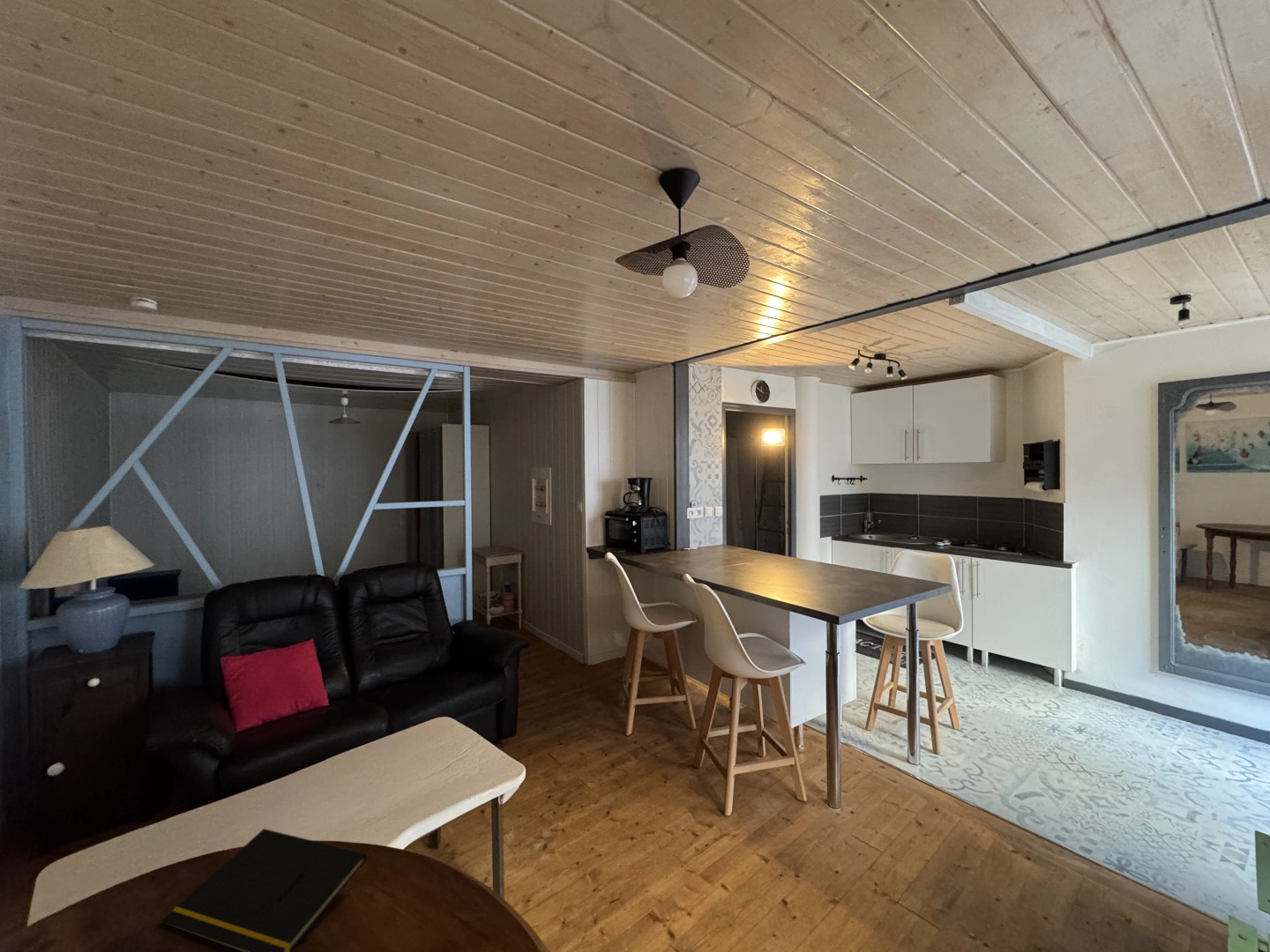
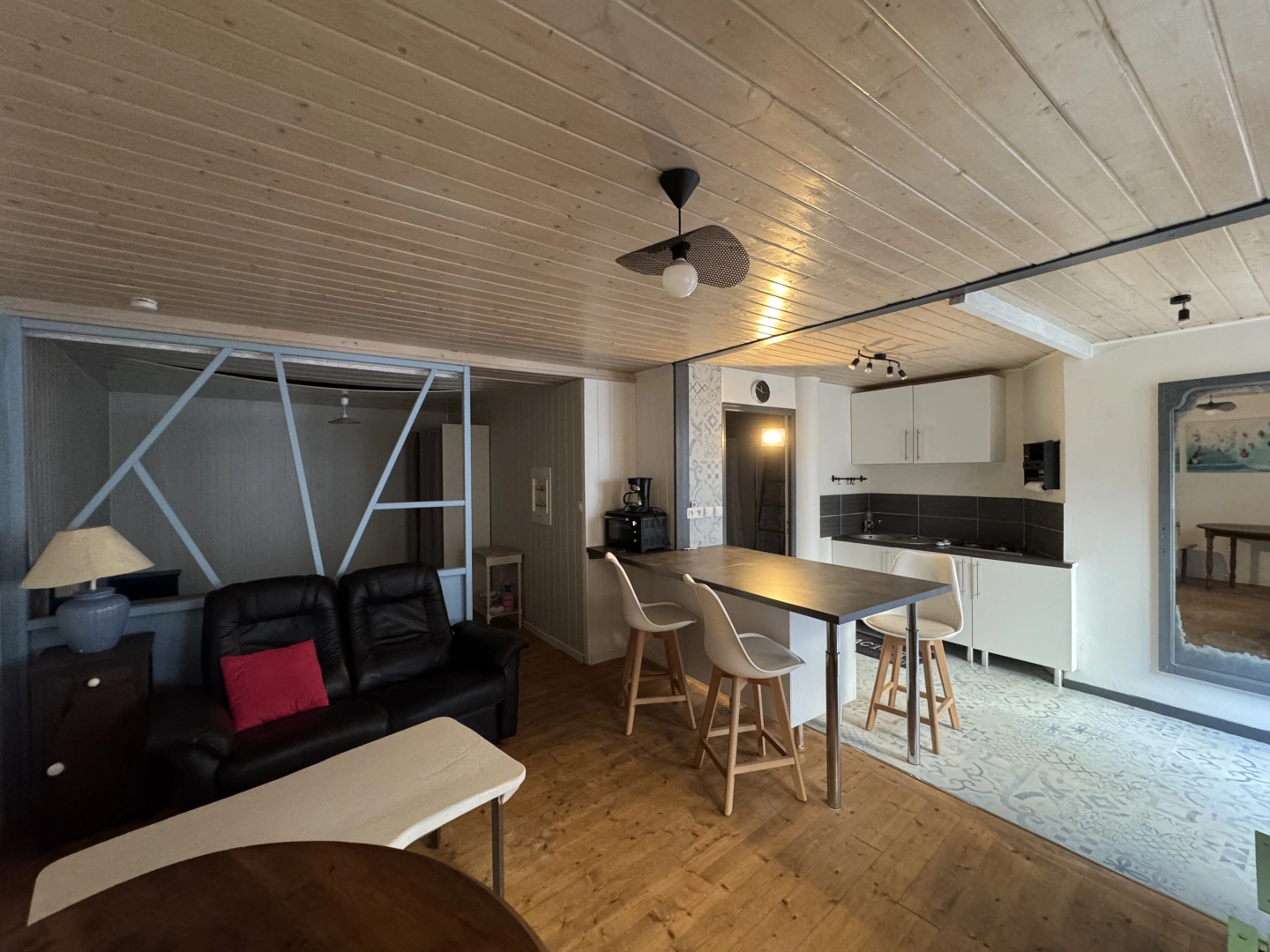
- notepad [161,828,368,952]
